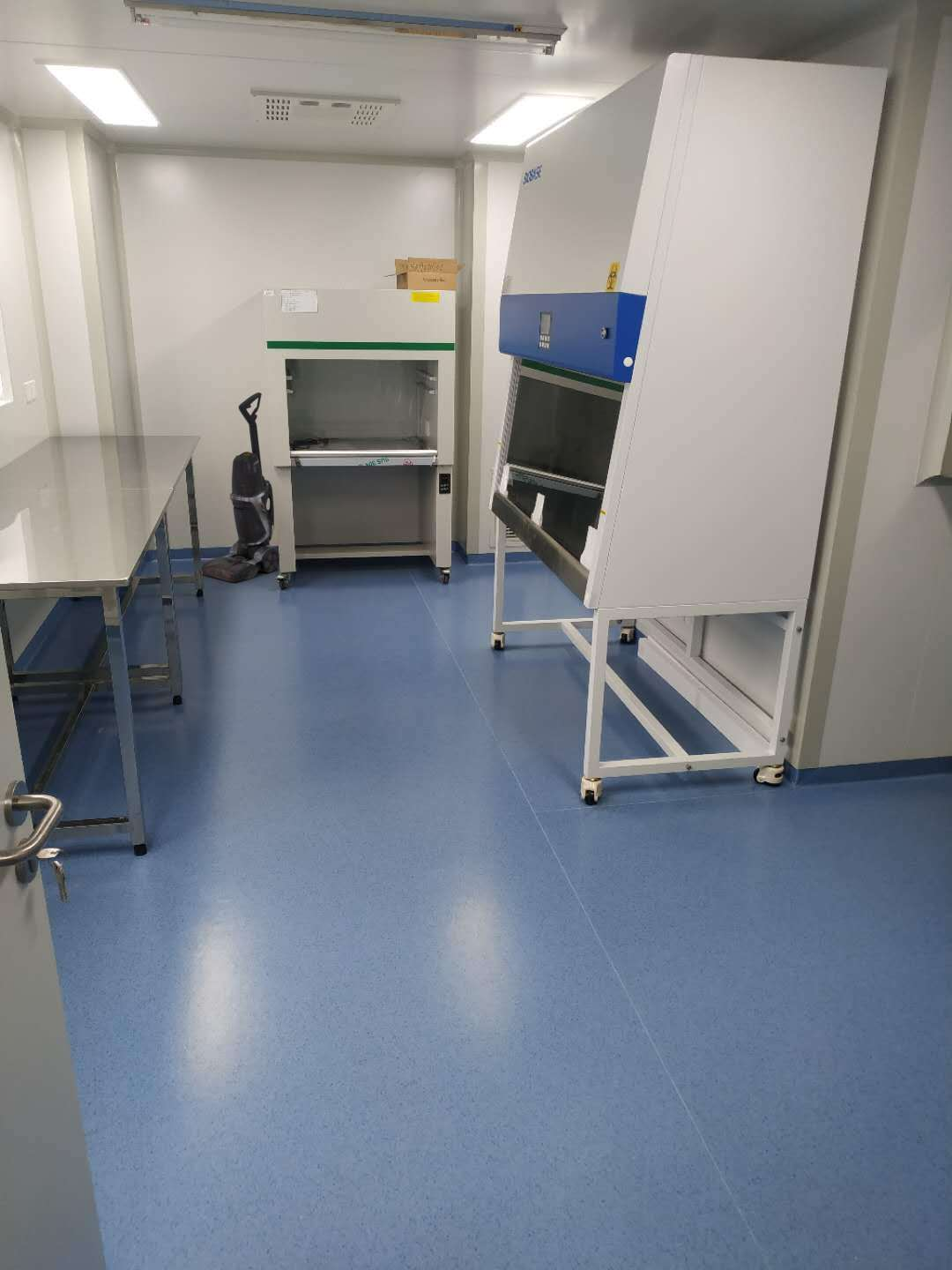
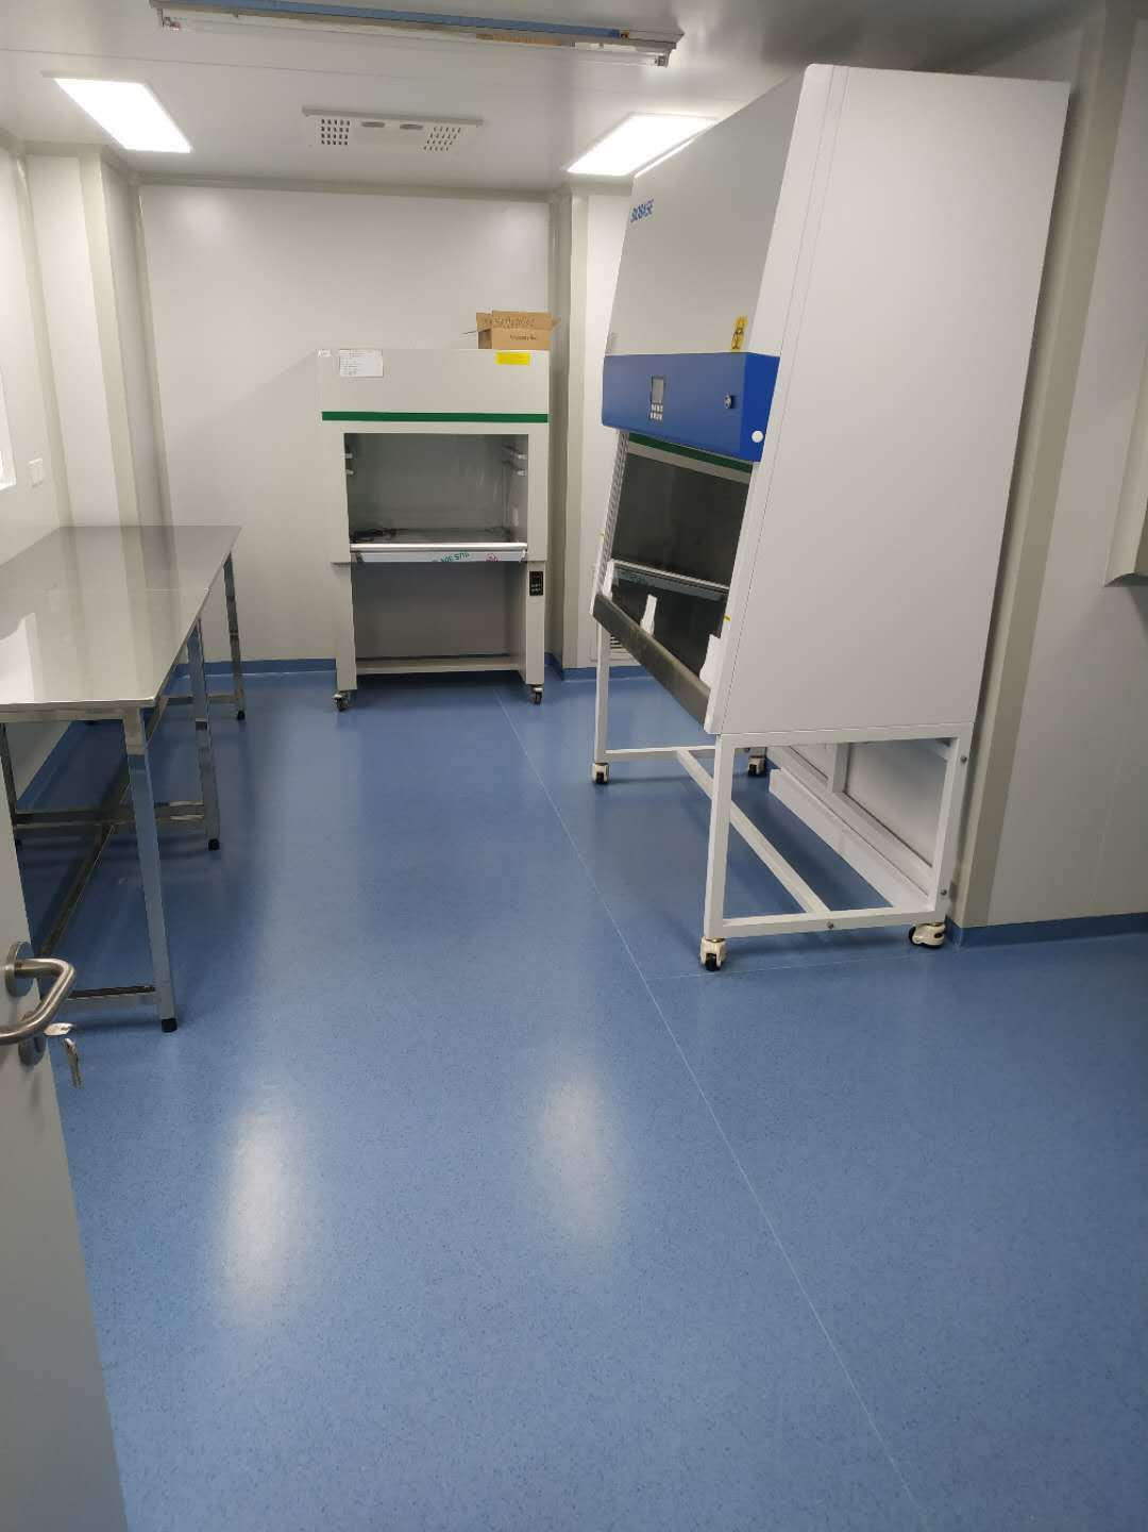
- vacuum cleaner [201,392,279,583]
